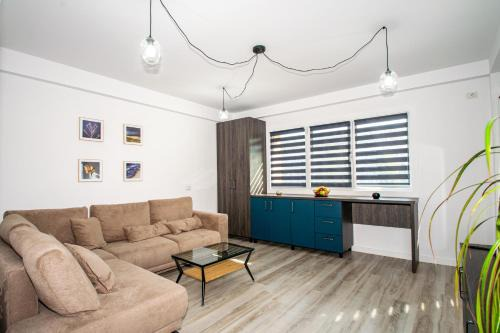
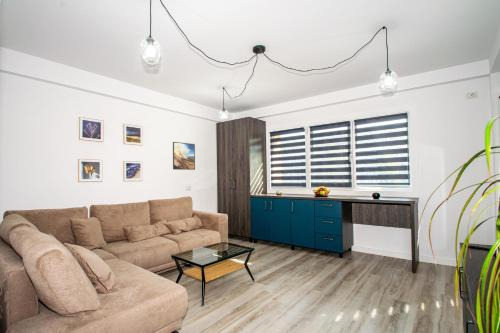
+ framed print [172,141,196,171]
